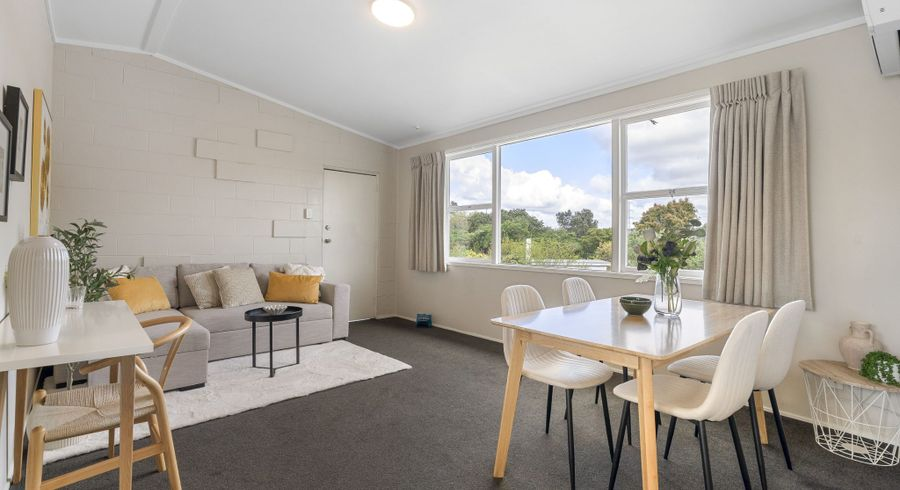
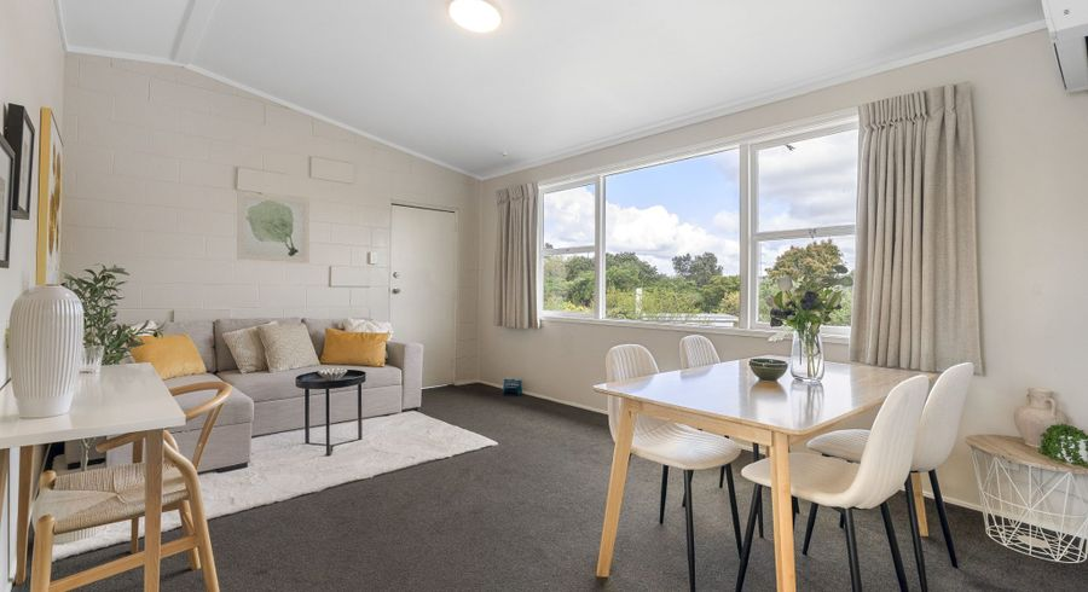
+ wall art [236,191,311,263]
